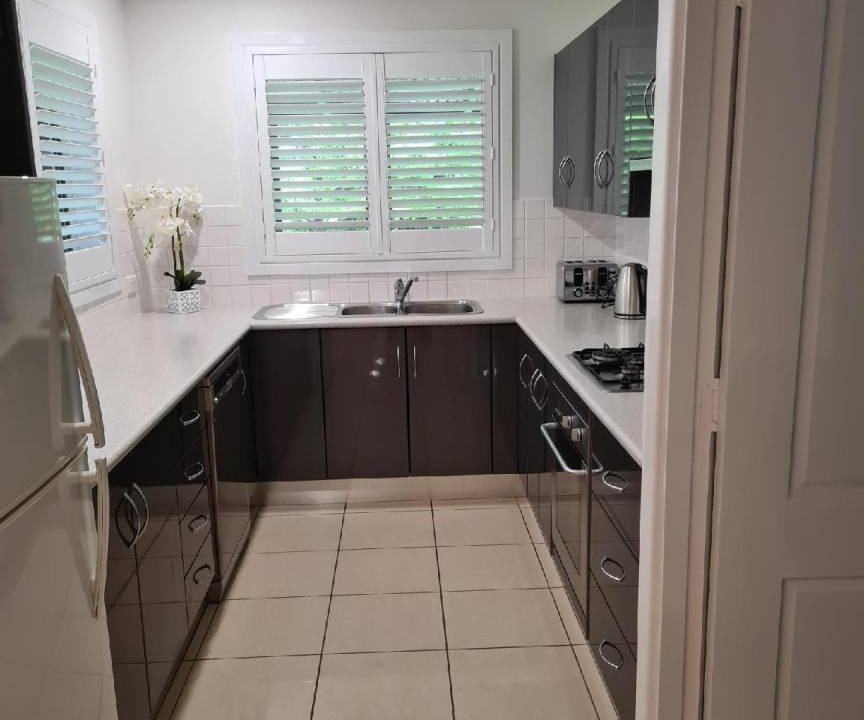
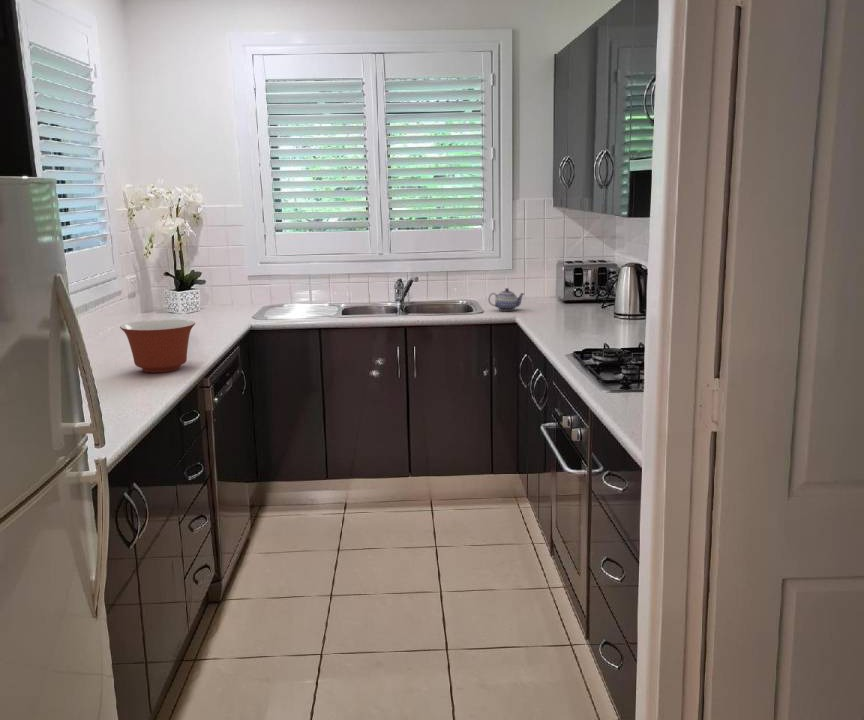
+ teapot [487,287,525,312]
+ mixing bowl [119,318,196,374]
